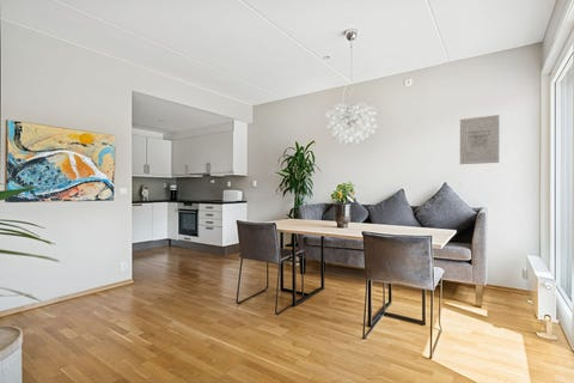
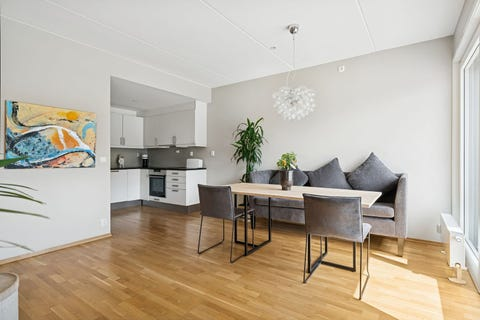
- wall art [459,114,500,165]
